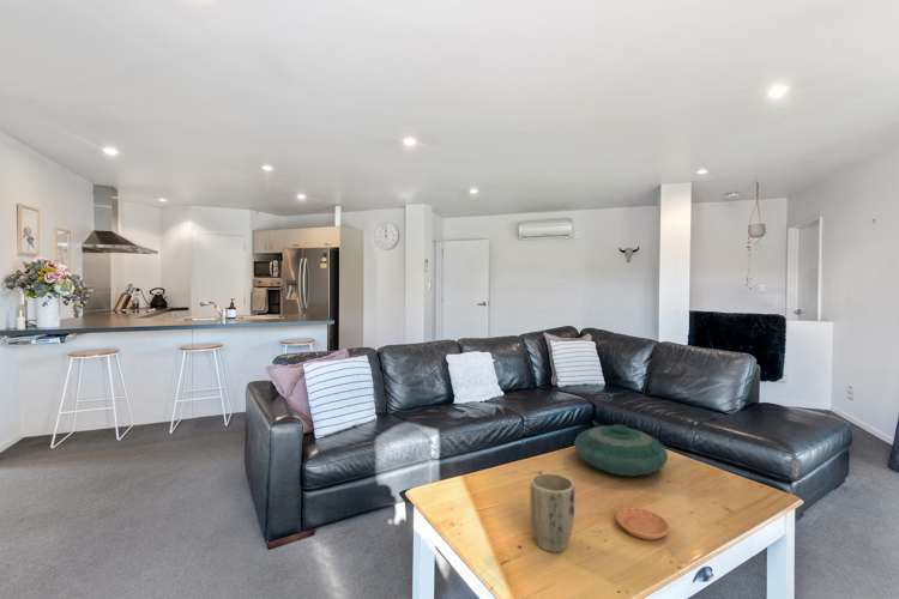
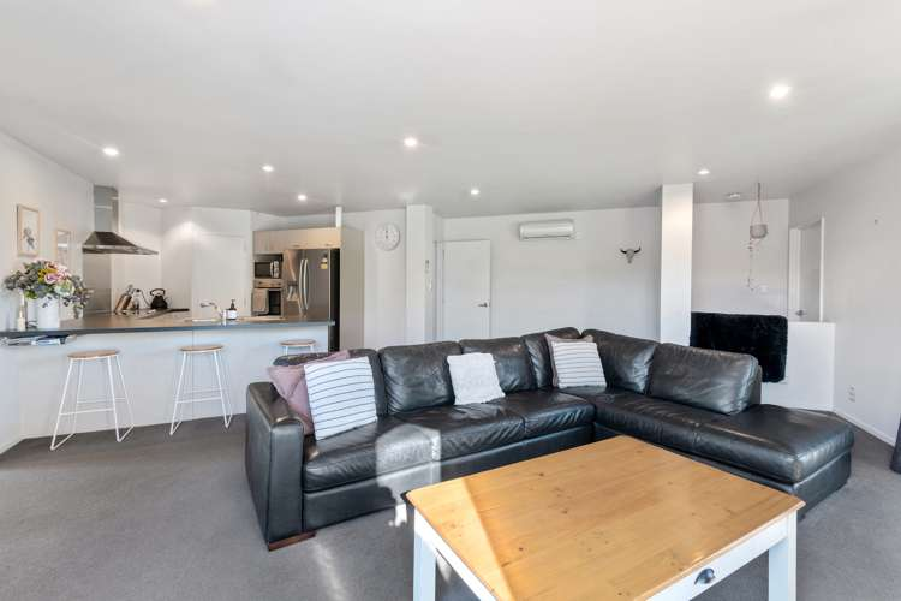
- saucer [615,507,670,541]
- decorative bowl [573,423,669,478]
- plant pot [529,472,575,553]
